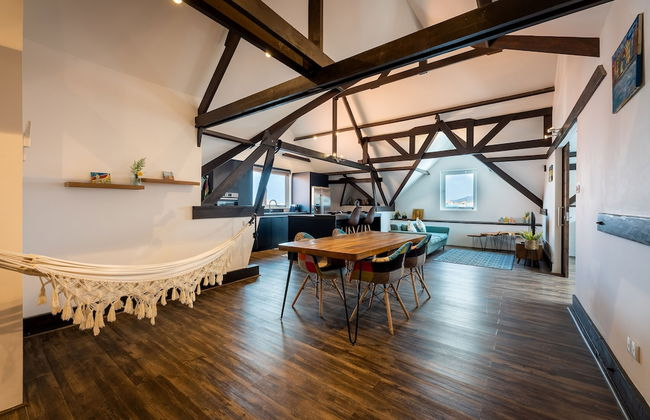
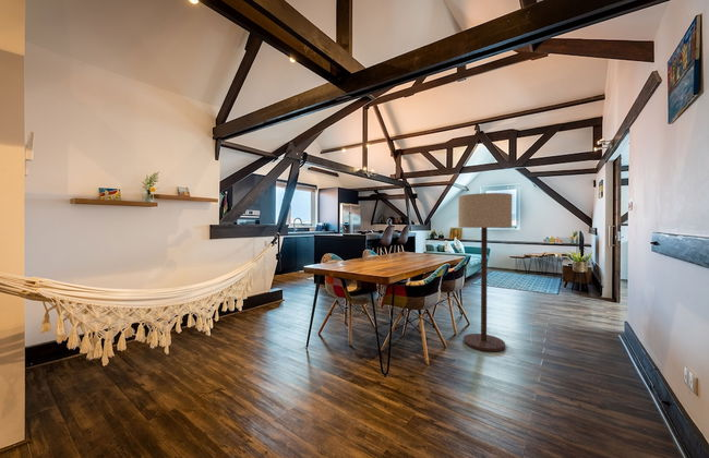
+ floor lamp [457,192,513,352]
